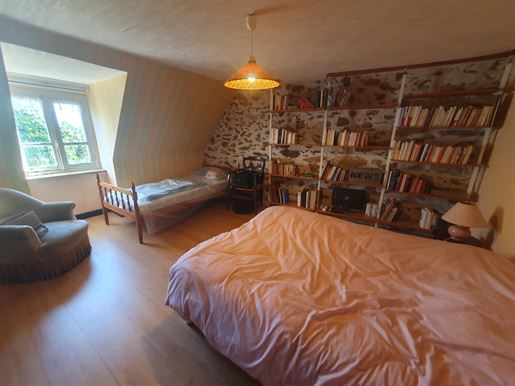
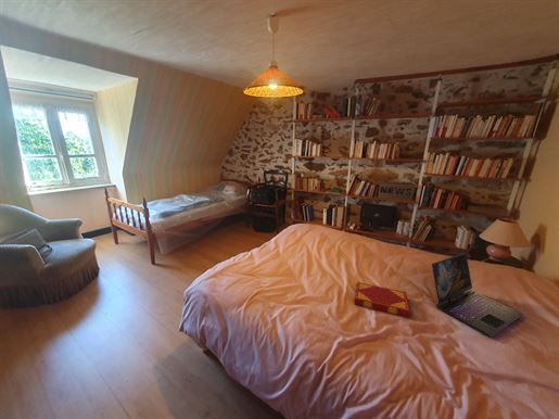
+ hardback book [353,281,411,318]
+ laptop [431,252,524,338]
